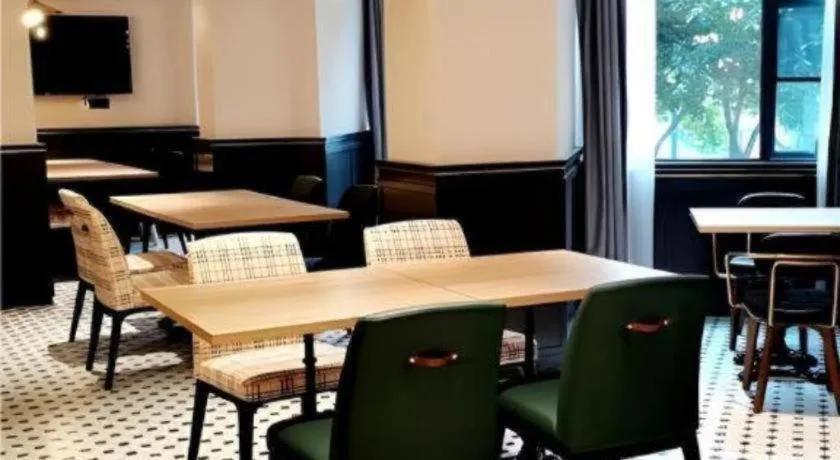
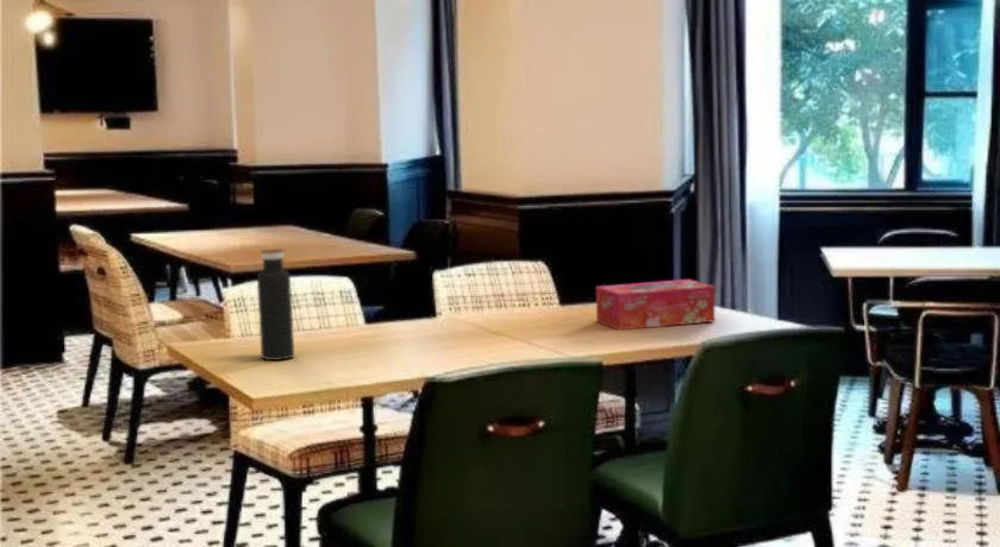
+ water bottle [256,247,295,361]
+ tissue box [595,278,715,332]
